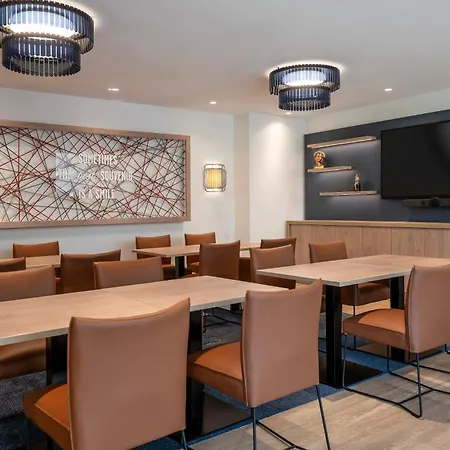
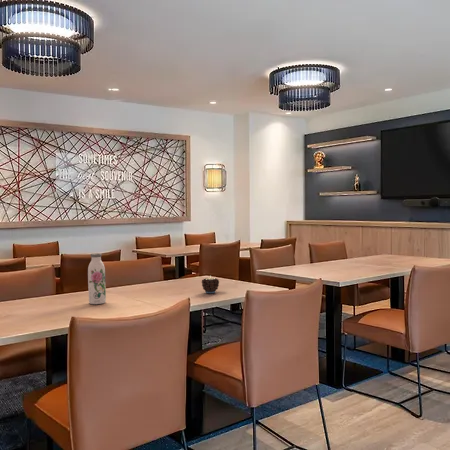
+ candle [201,275,220,294]
+ water bottle [87,252,107,305]
